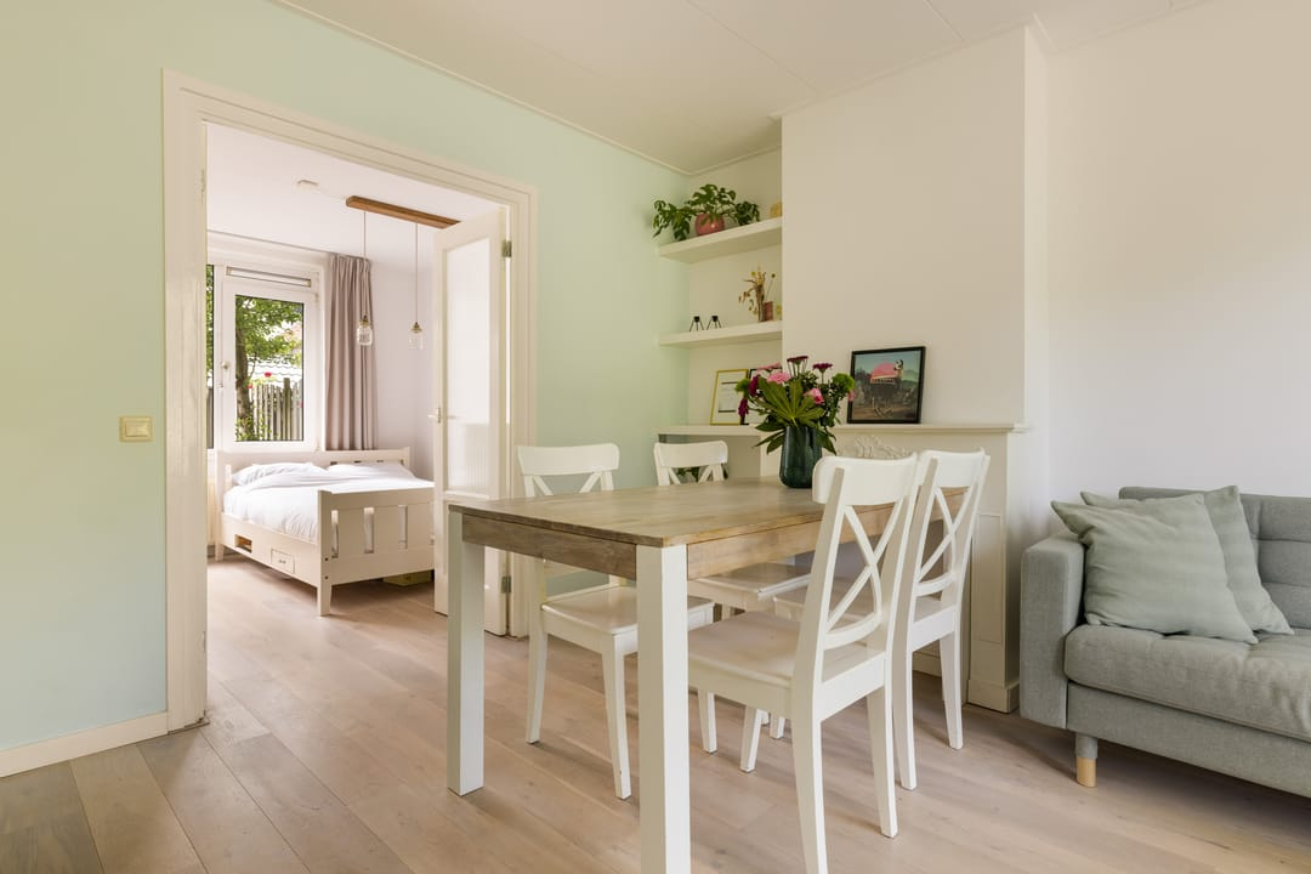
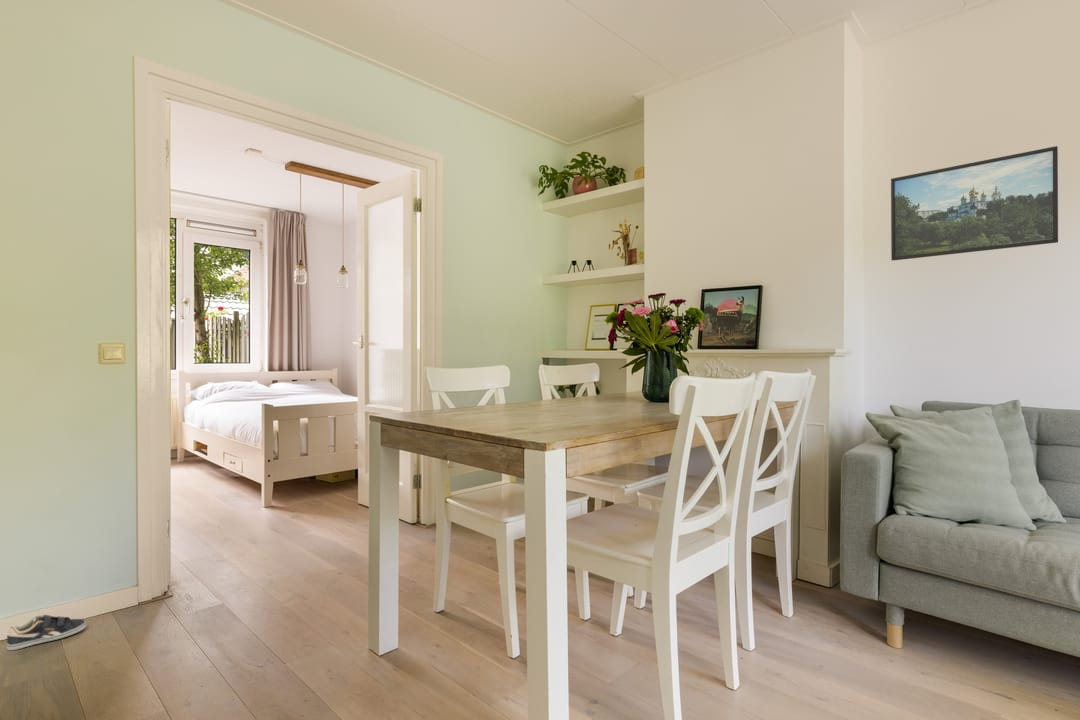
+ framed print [890,145,1059,262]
+ sneaker [6,614,87,651]
